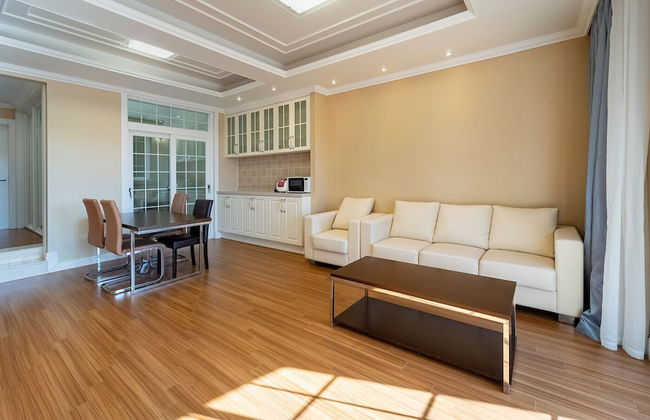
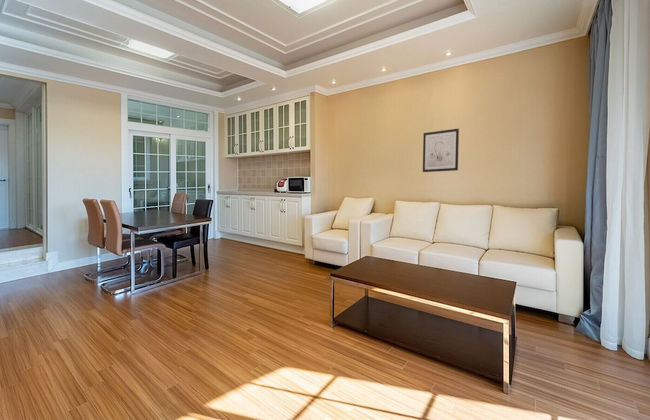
+ wall art [422,128,460,173]
